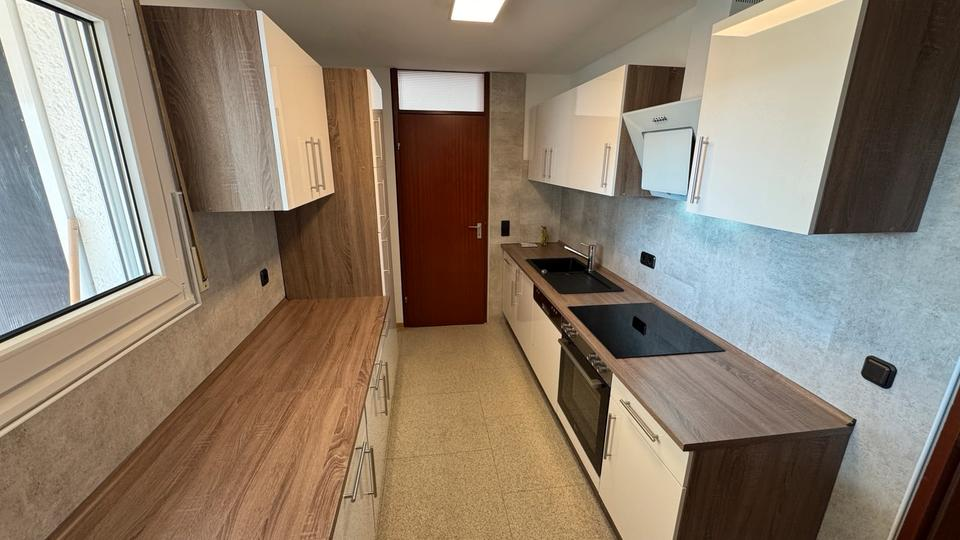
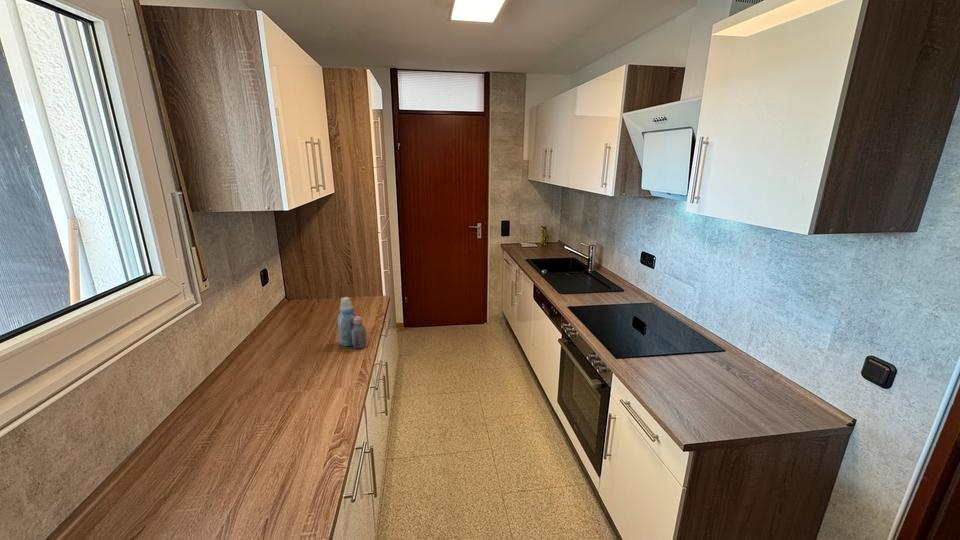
+ bottle [337,296,368,350]
